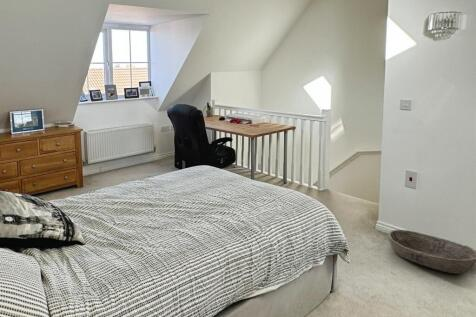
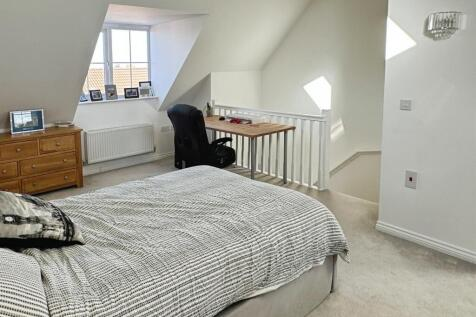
- basket [387,229,476,275]
